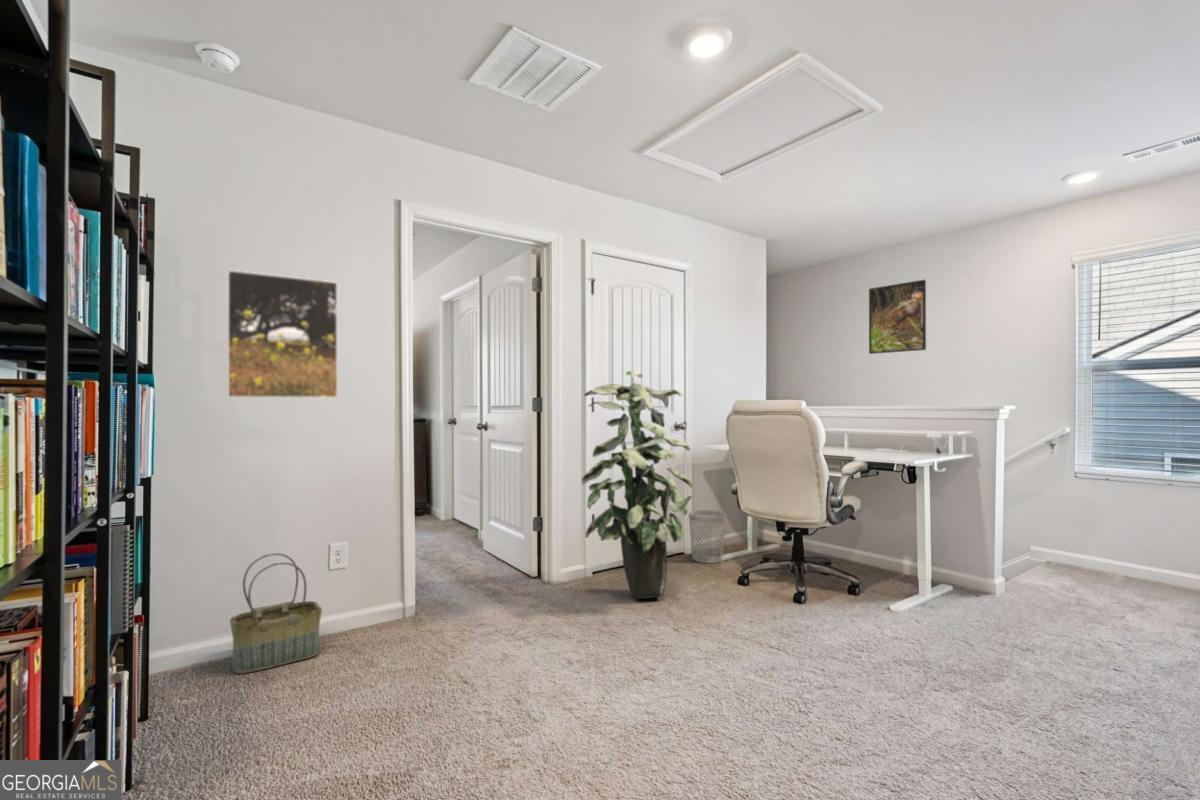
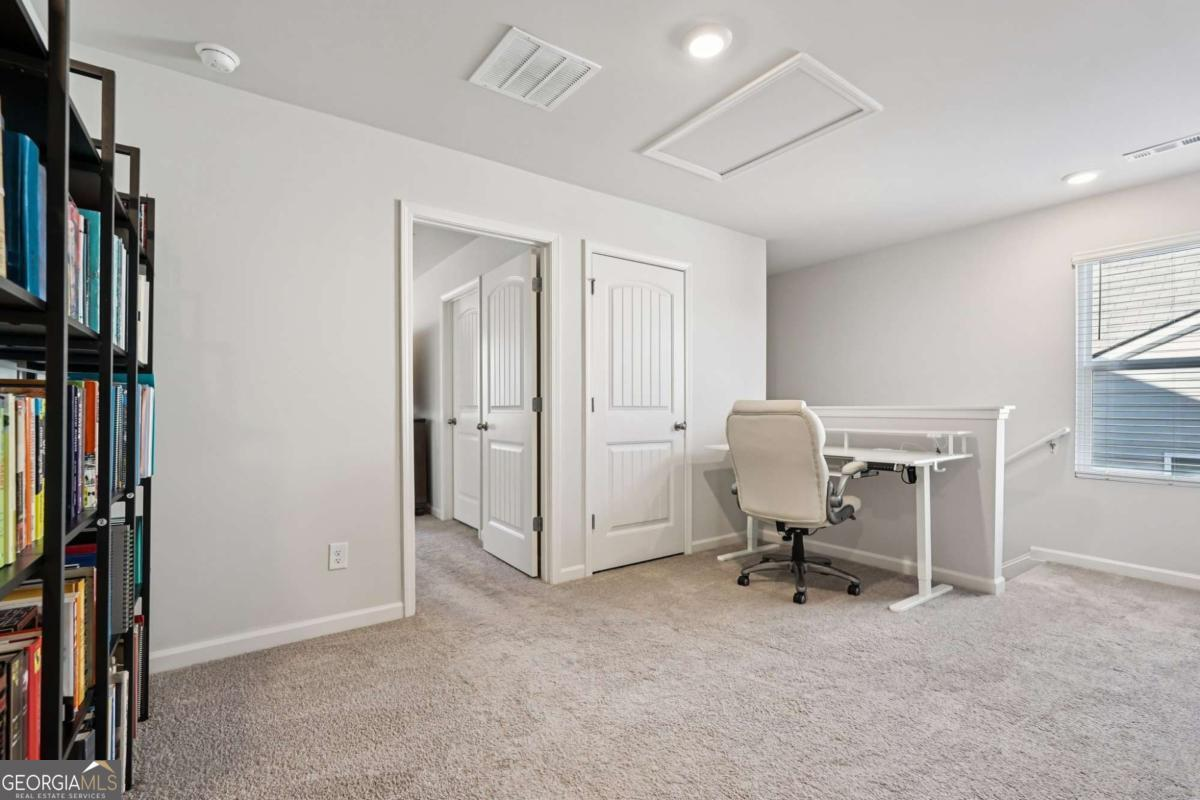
- wastebasket [688,509,727,564]
- basket [229,552,323,675]
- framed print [868,279,927,355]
- indoor plant [581,370,694,600]
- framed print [226,269,339,399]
